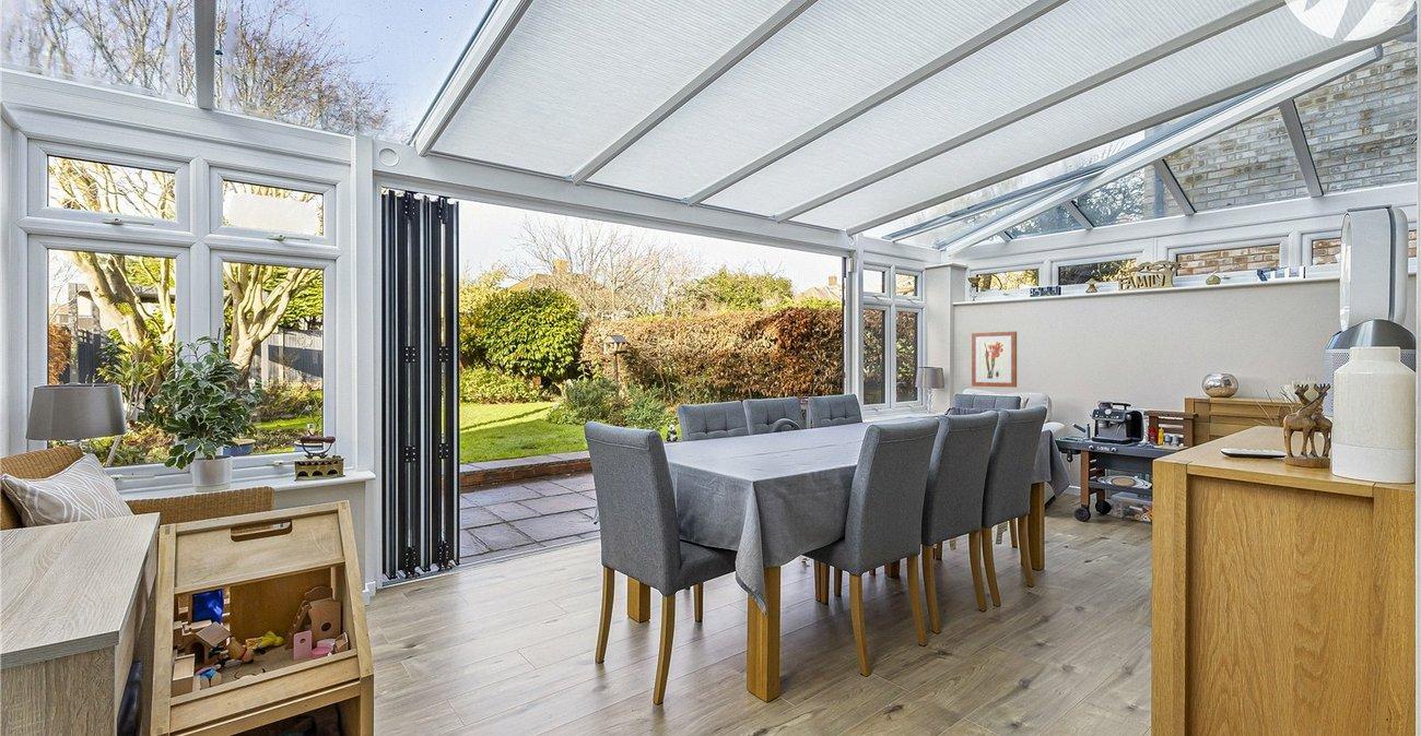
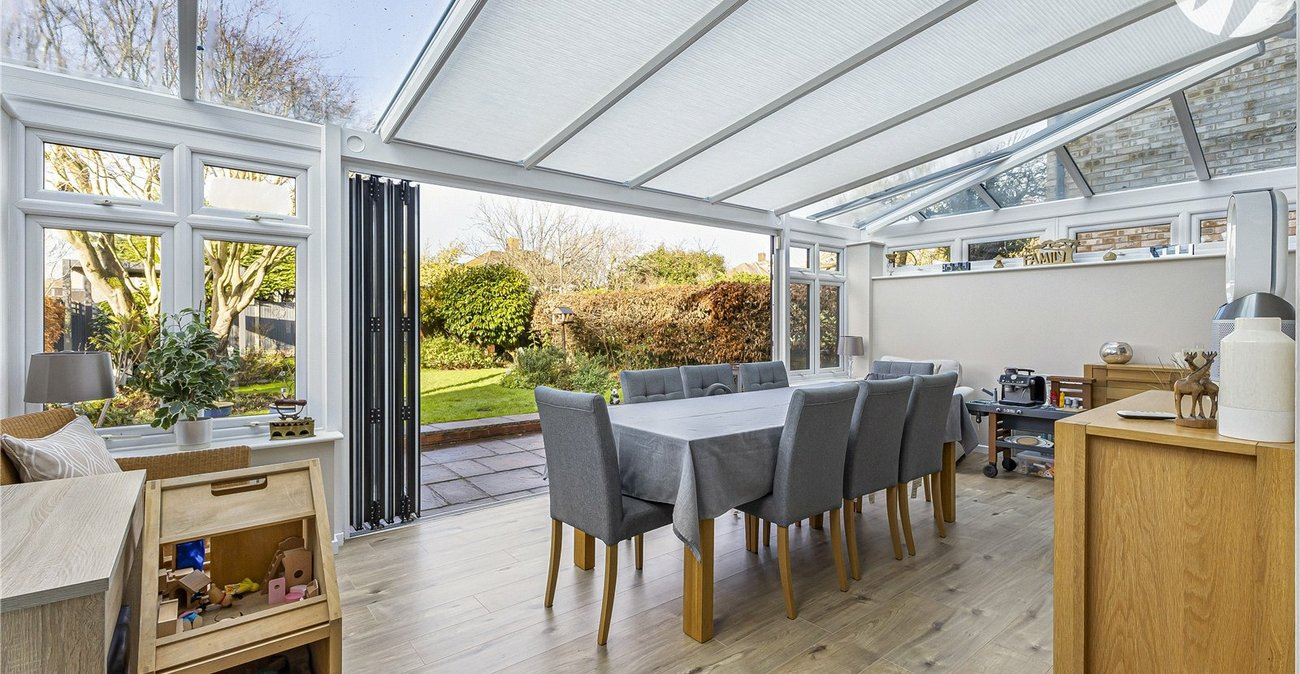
- wall art [971,331,1018,389]
